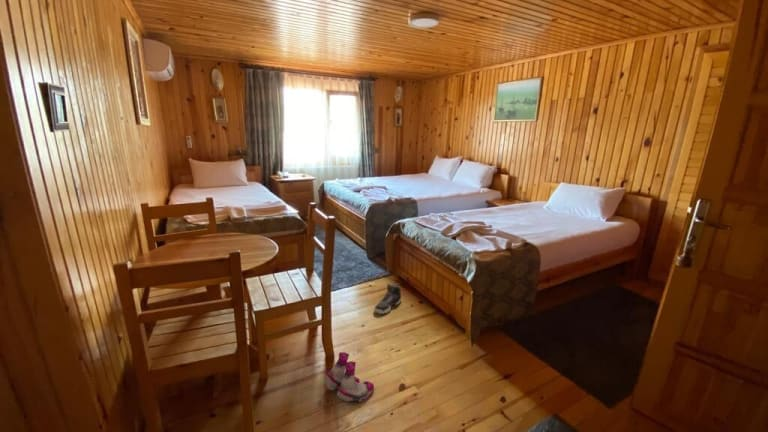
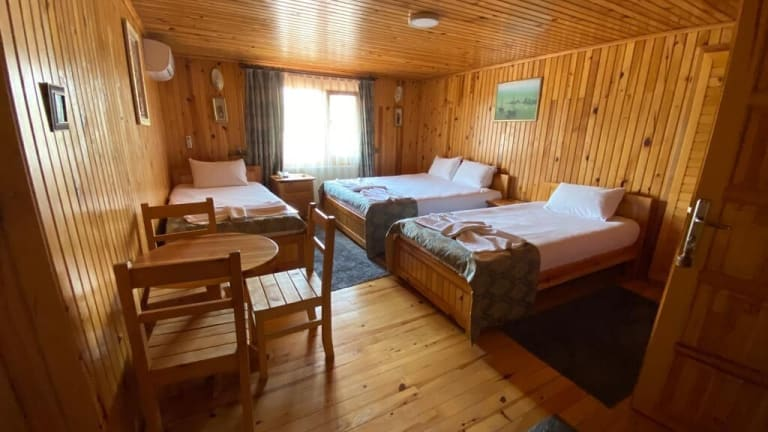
- boots [323,351,375,403]
- sneaker [373,282,403,315]
